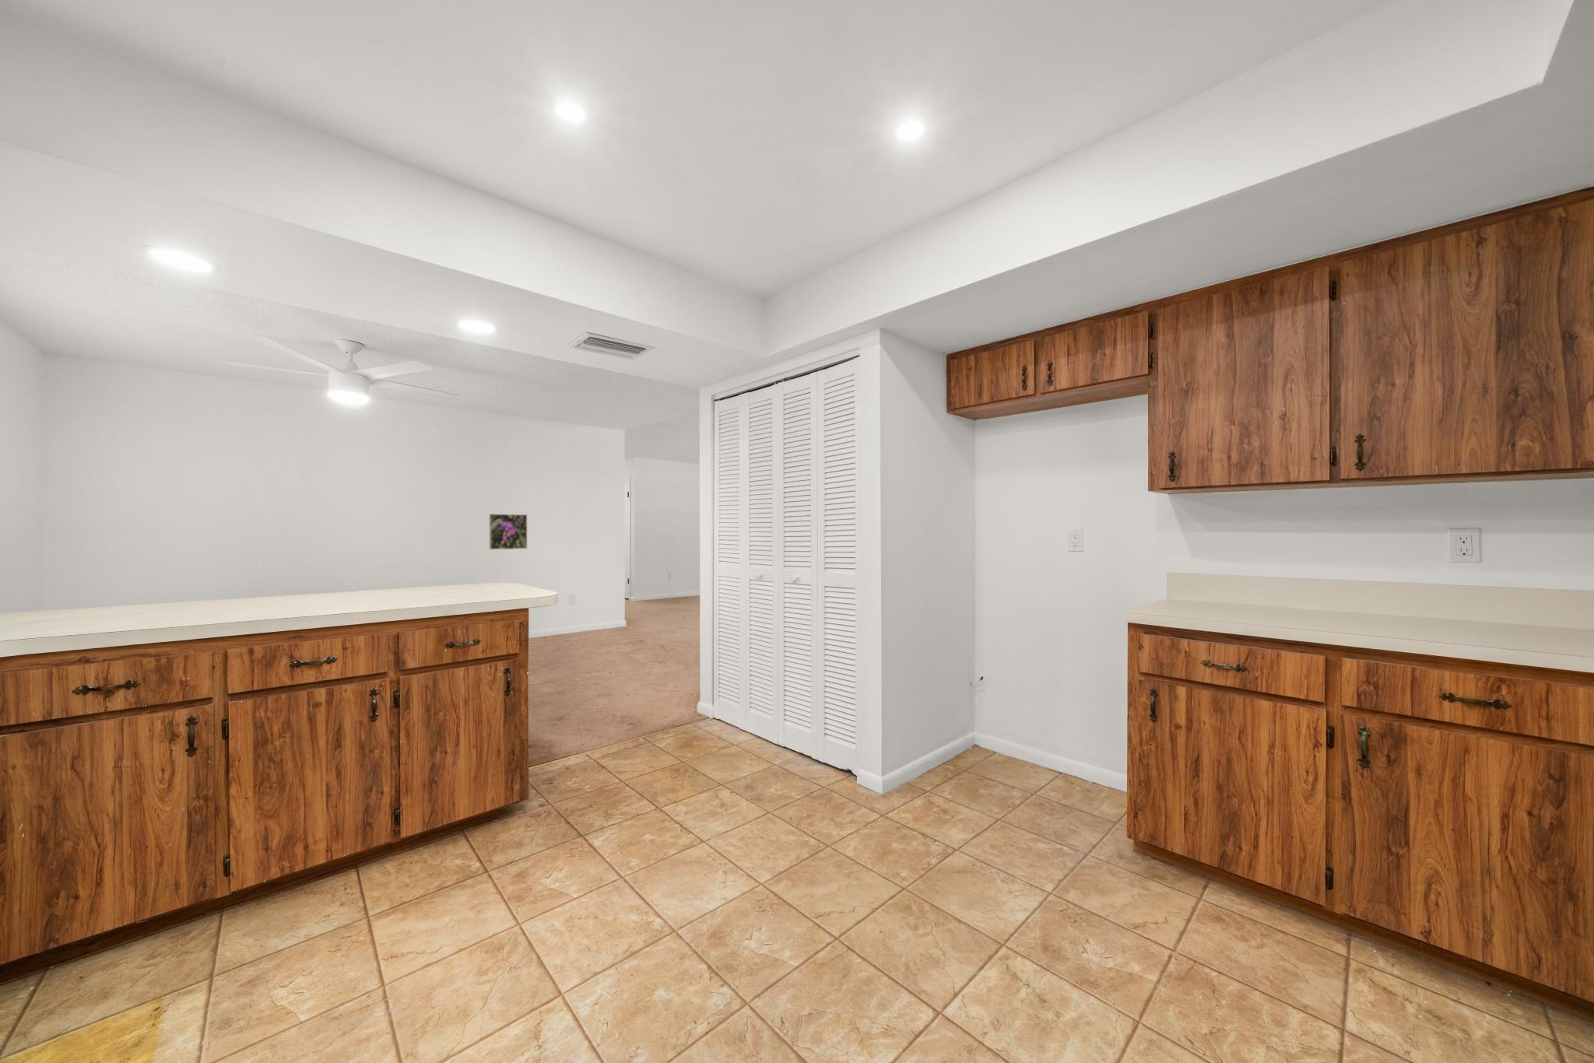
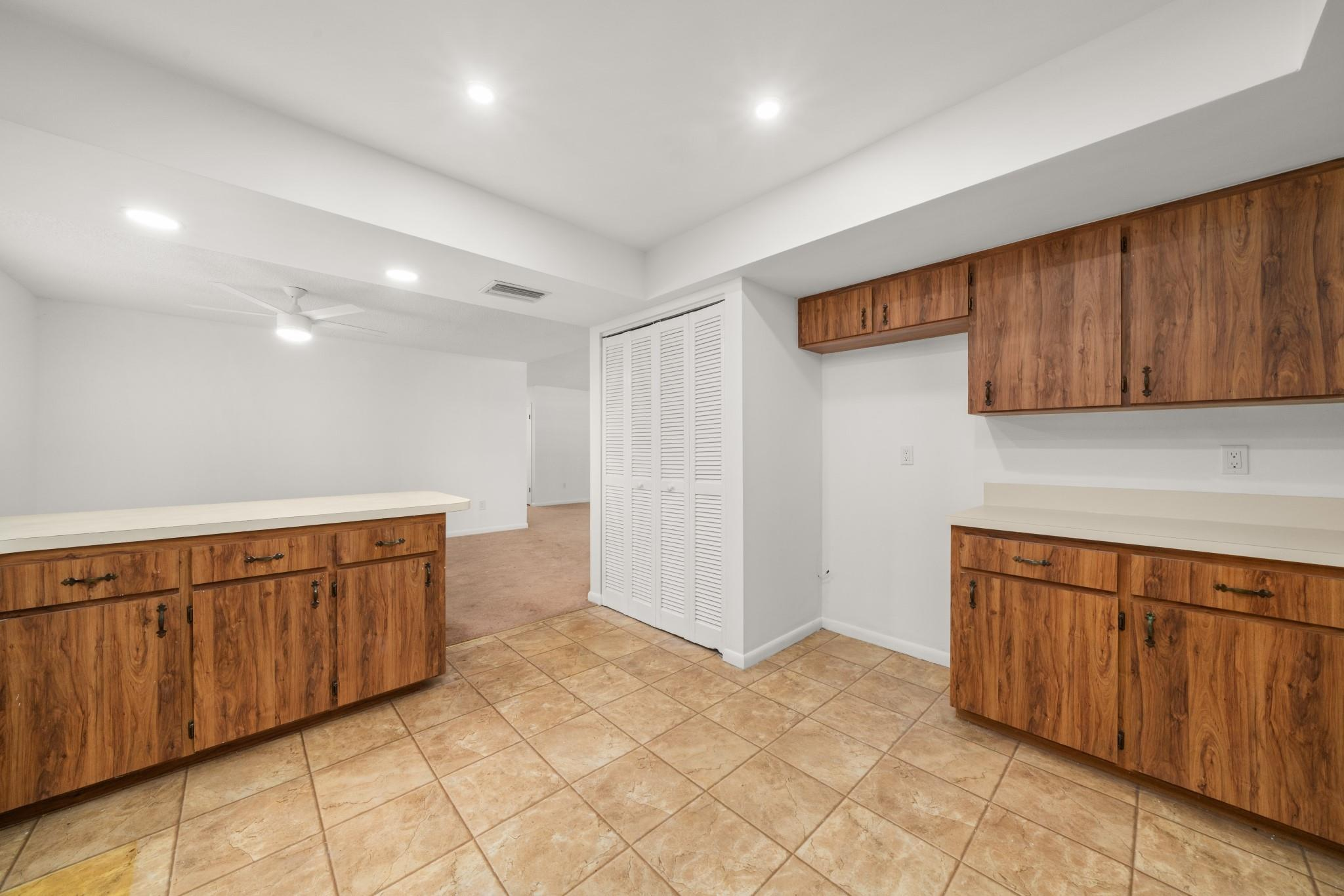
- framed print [487,513,528,550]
